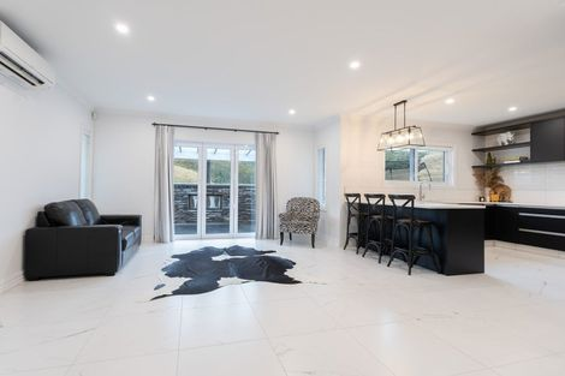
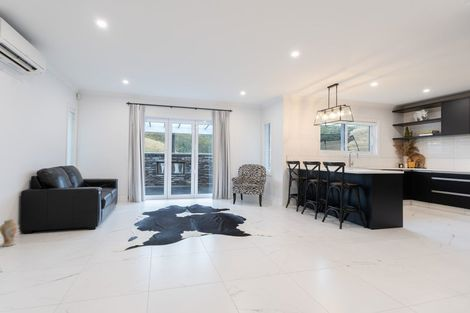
+ vase [0,218,19,247]
